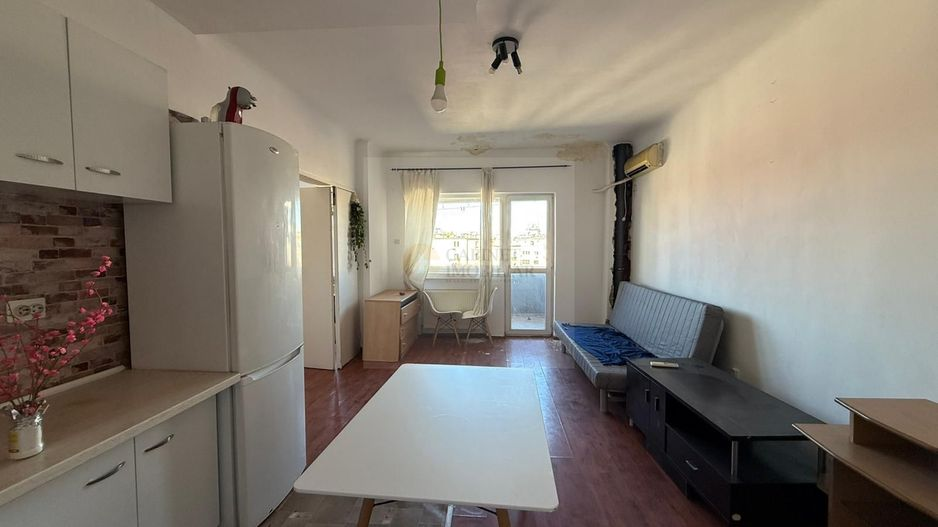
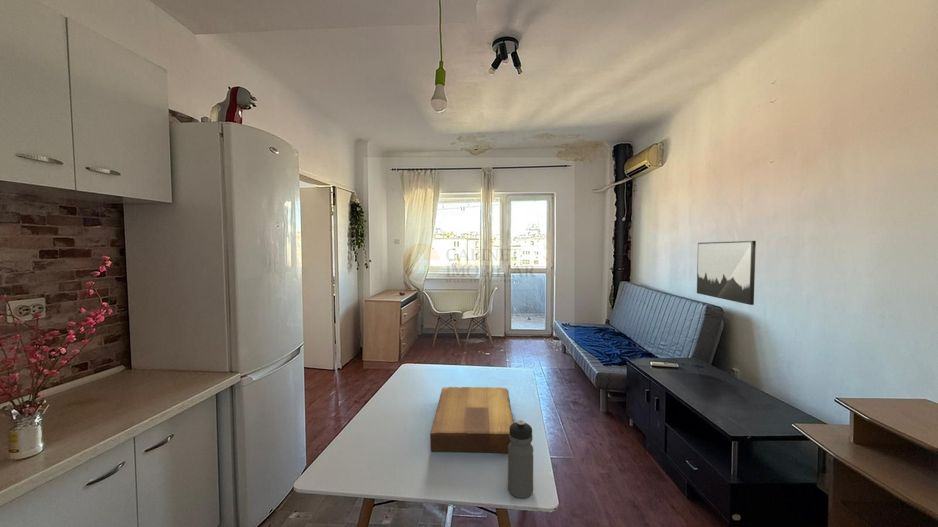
+ wall art [696,240,757,306]
+ cutting board [429,386,515,454]
+ water bottle [507,419,534,499]
